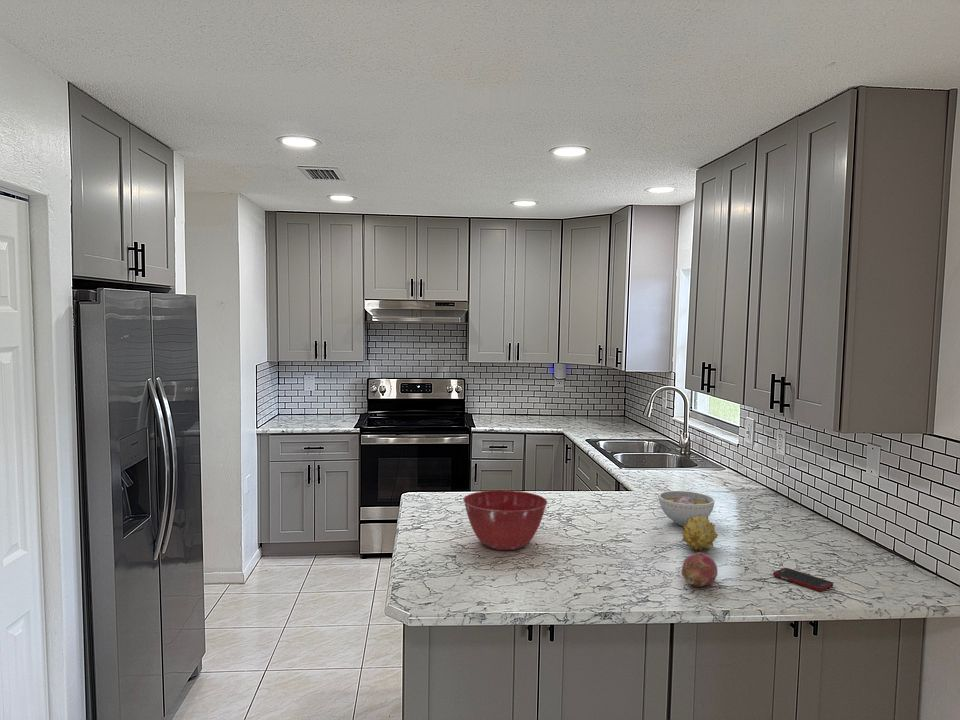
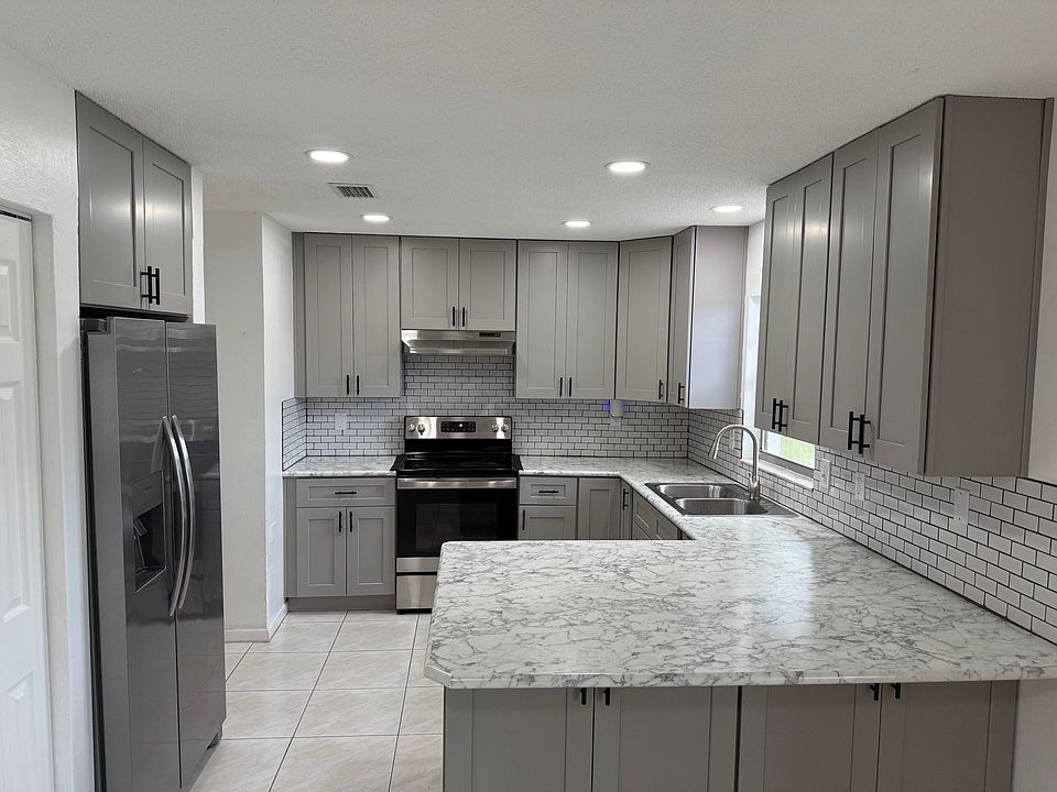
- cell phone [772,567,834,592]
- fruit [681,551,719,588]
- bowl [658,490,716,527]
- mixing bowl [462,489,548,551]
- fruit [680,514,719,552]
